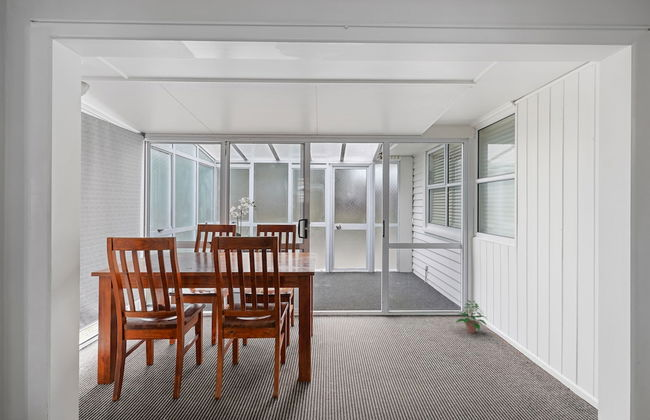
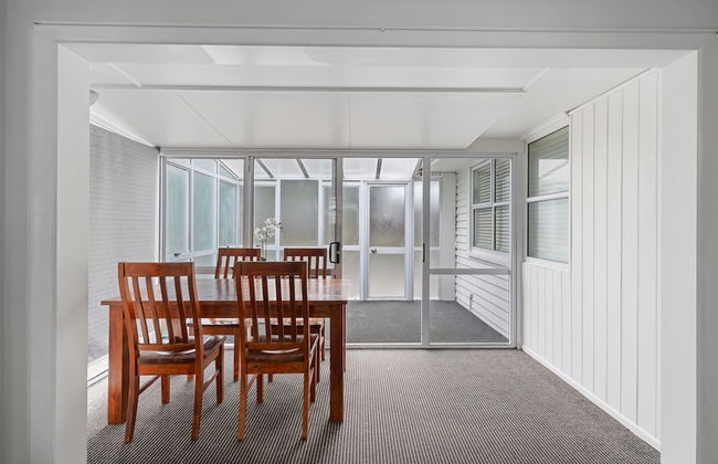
- potted plant [455,299,488,334]
